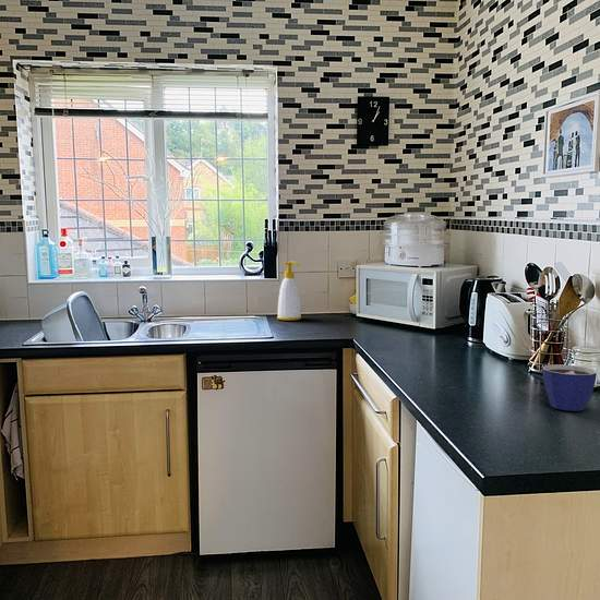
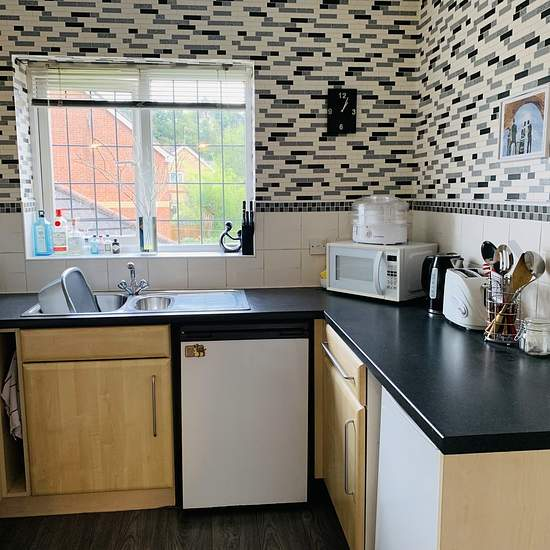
- cup [542,363,598,412]
- soap bottle [276,261,302,322]
